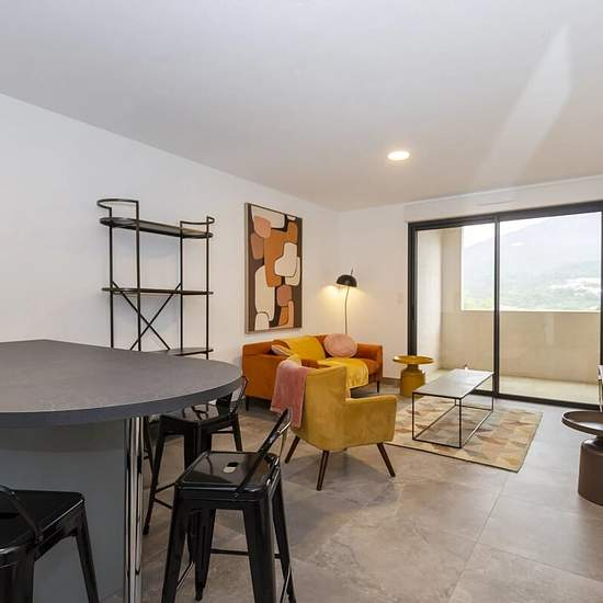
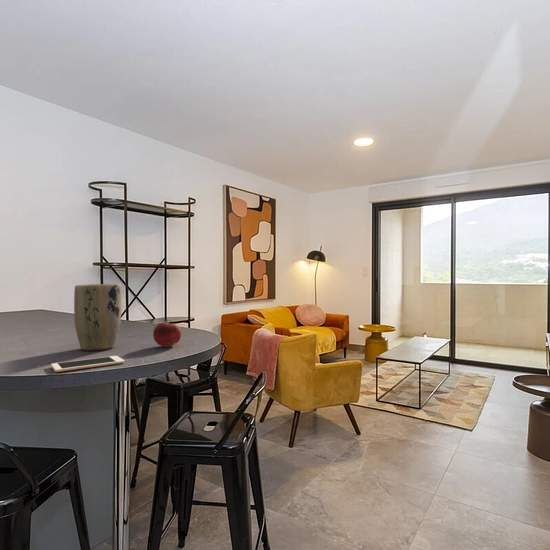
+ plant pot [73,283,122,352]
+ cell phone [50,355,125,373]
+ fruit [152,320,182,348]
